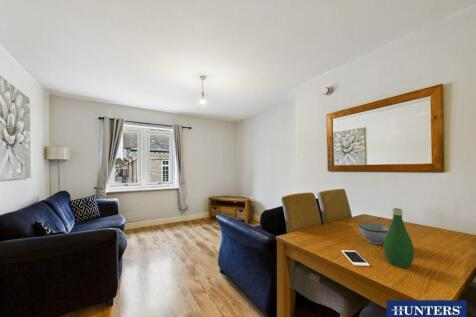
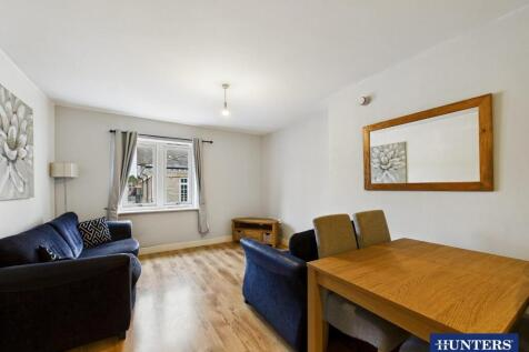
- cell phone [340,249,371,267]
- bottle [382,207,415,269]
- bowl [358,222,390,245]
